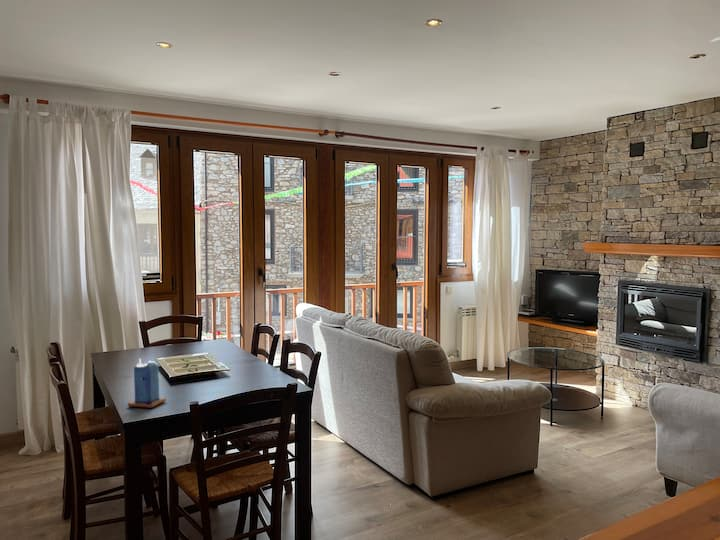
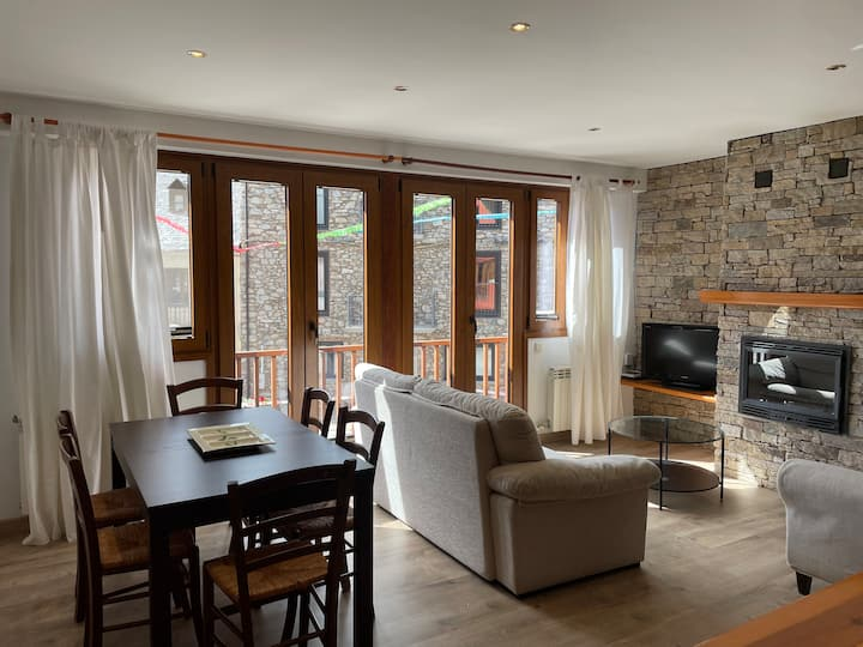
- candle [127,358,167,409]
